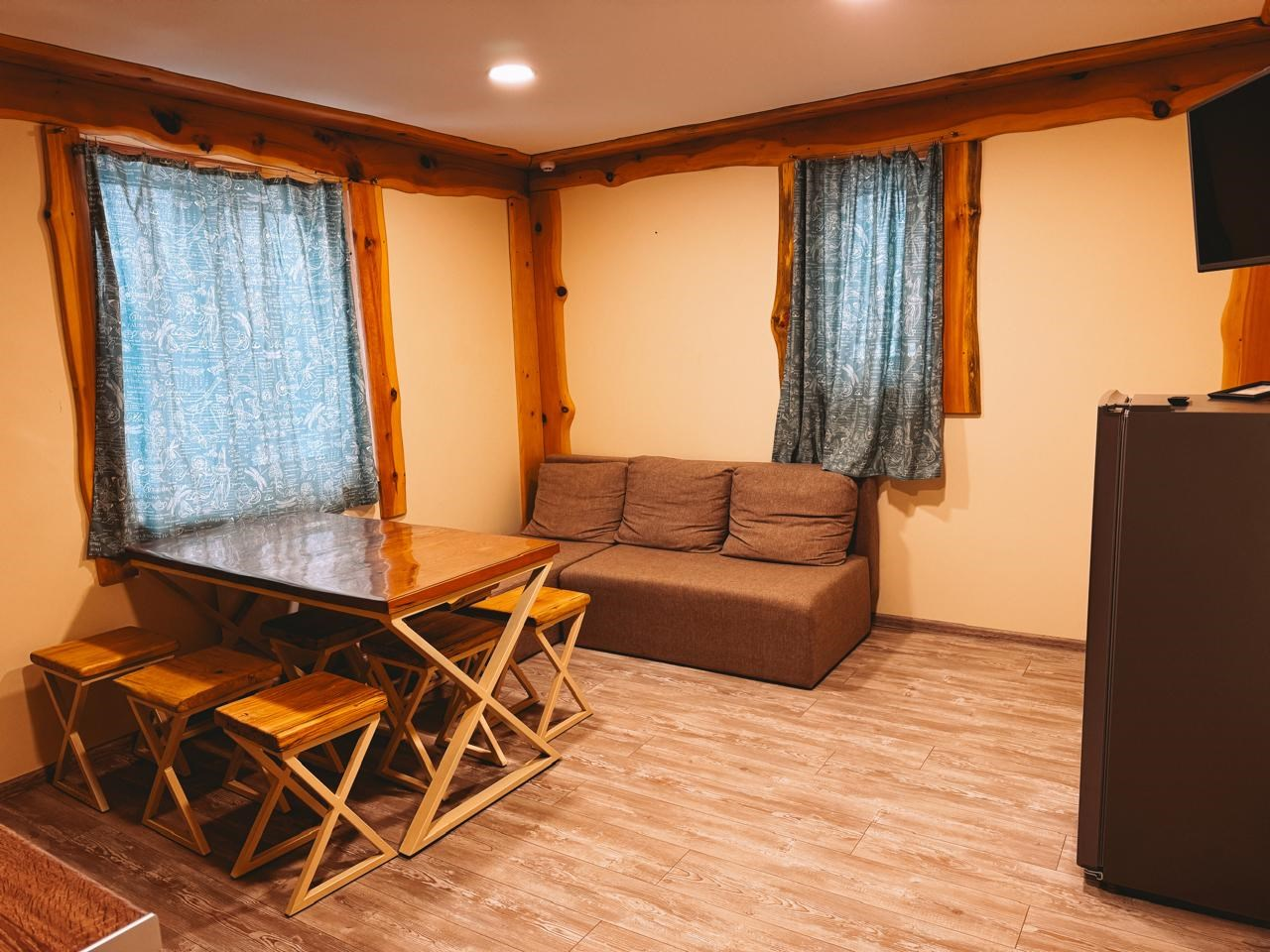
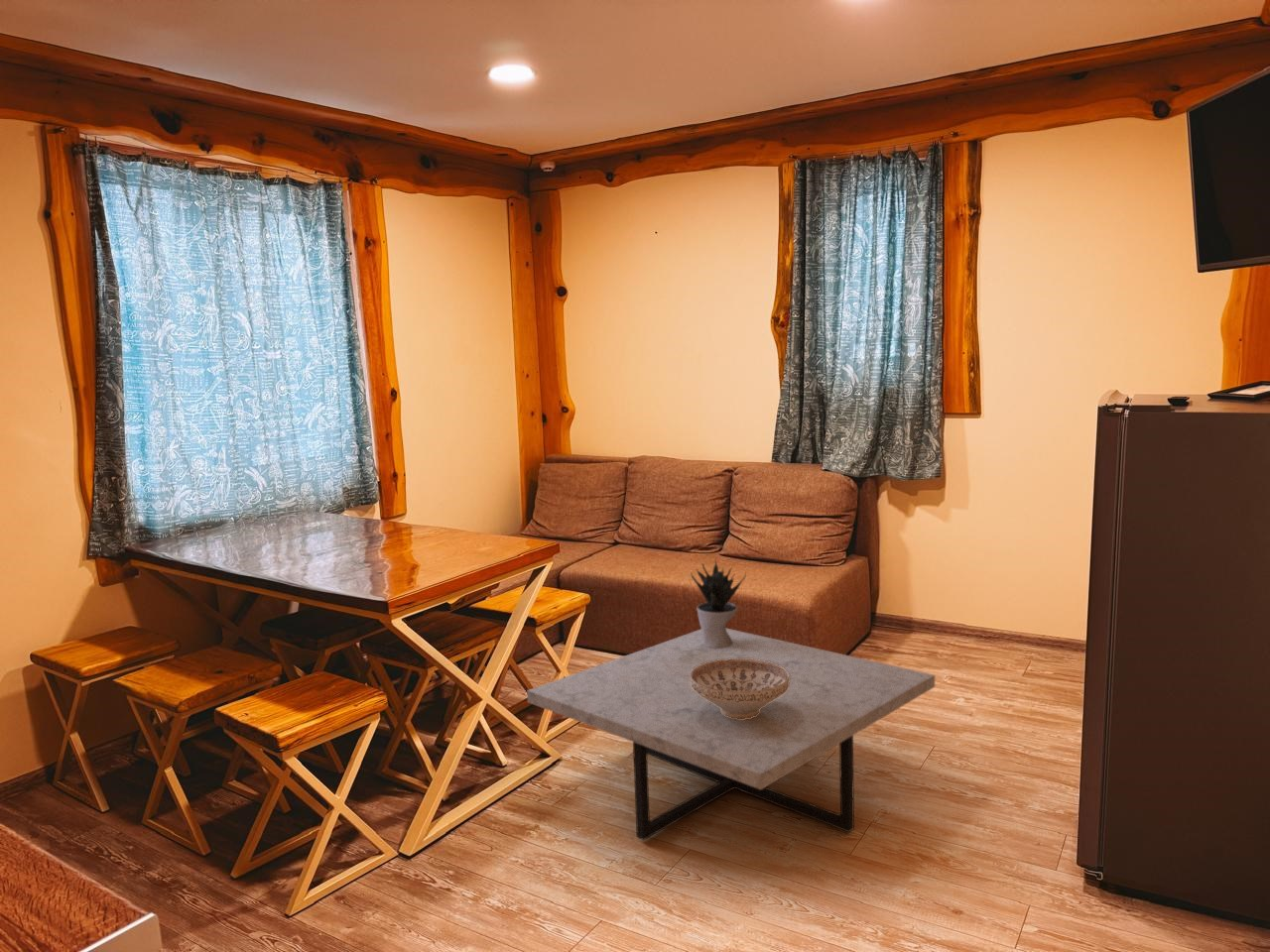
+ potted plant [690,557,747,648]
+ decorative bowl [691,658,790,719]
+ coffee table [526,627,936,841]
